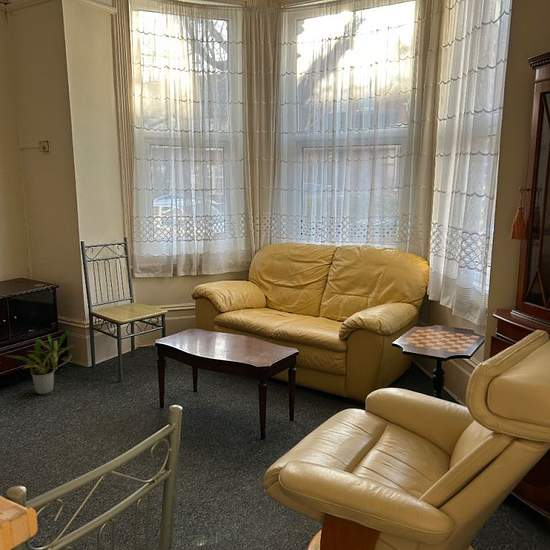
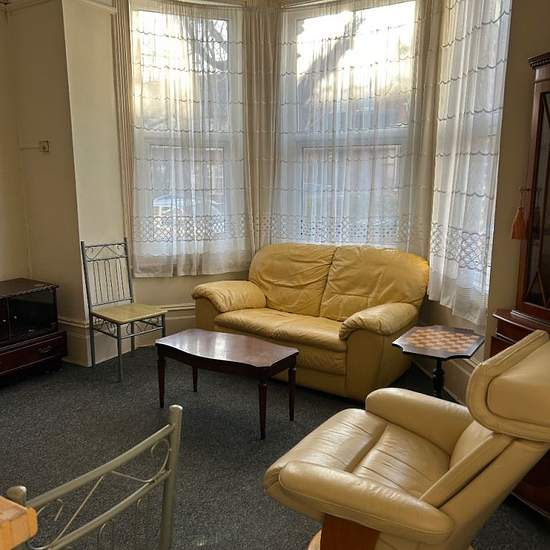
- potted plant [5,329,75,395]
